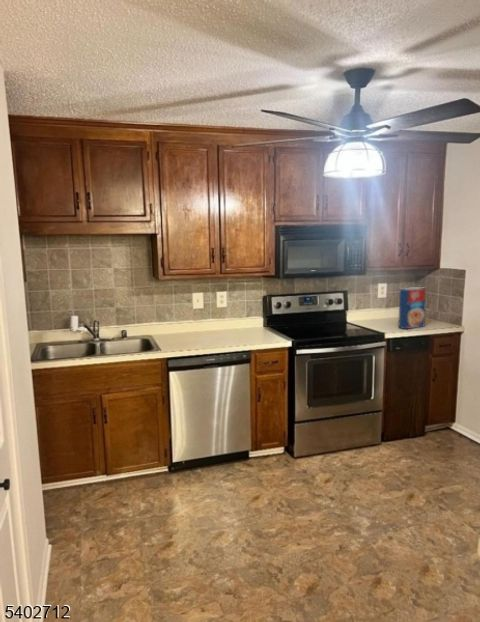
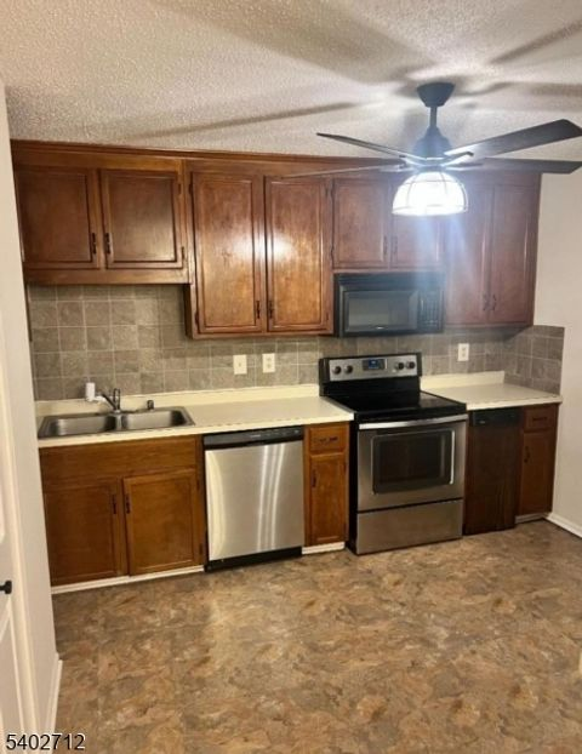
- cereal box [397,286,427,330]
